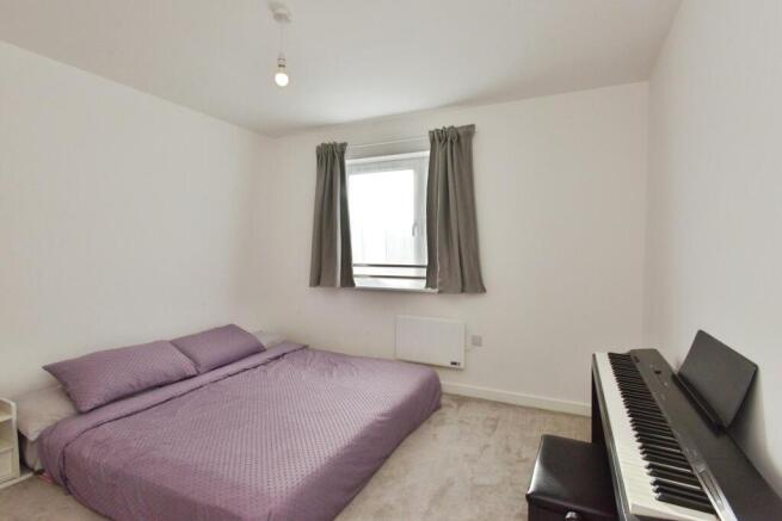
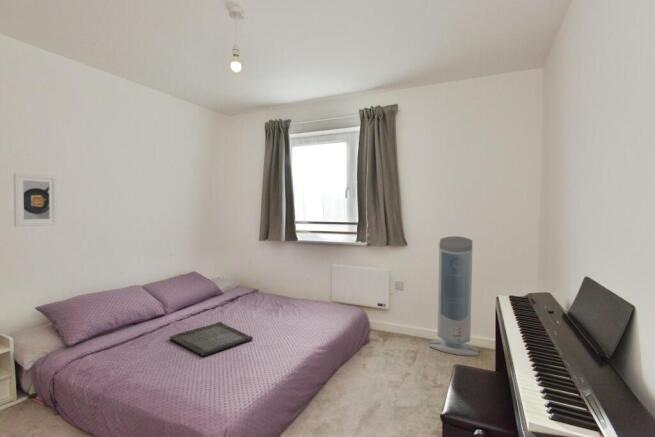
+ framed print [12,172,58,227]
+ air purifier [428,235,479,357]
+ serving tray [169,321,254,357]
